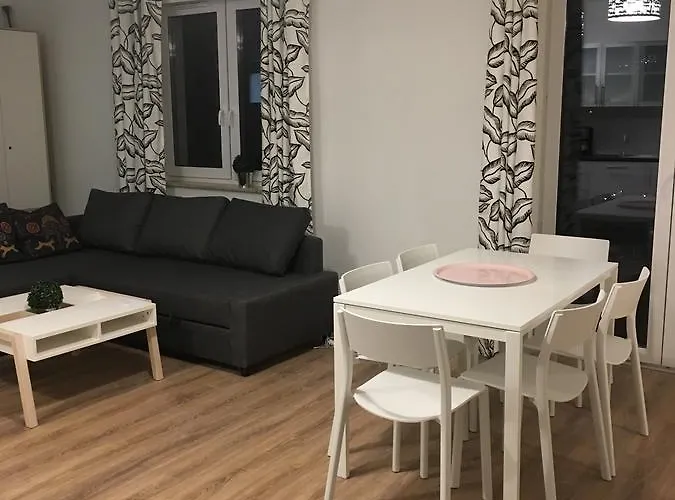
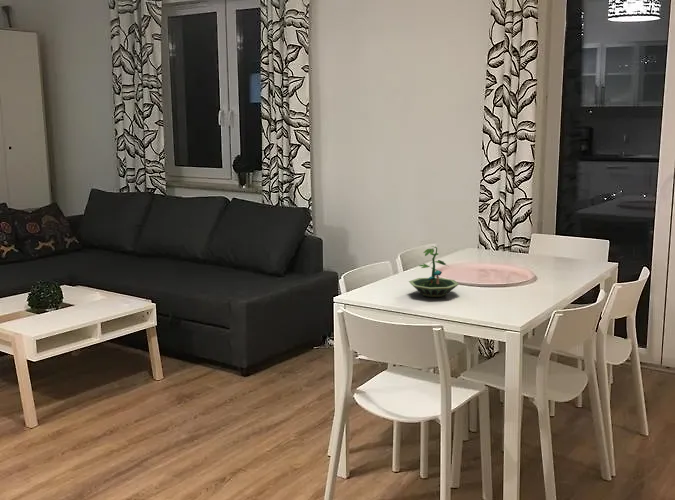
+ terrarium [408,245,460,298]
